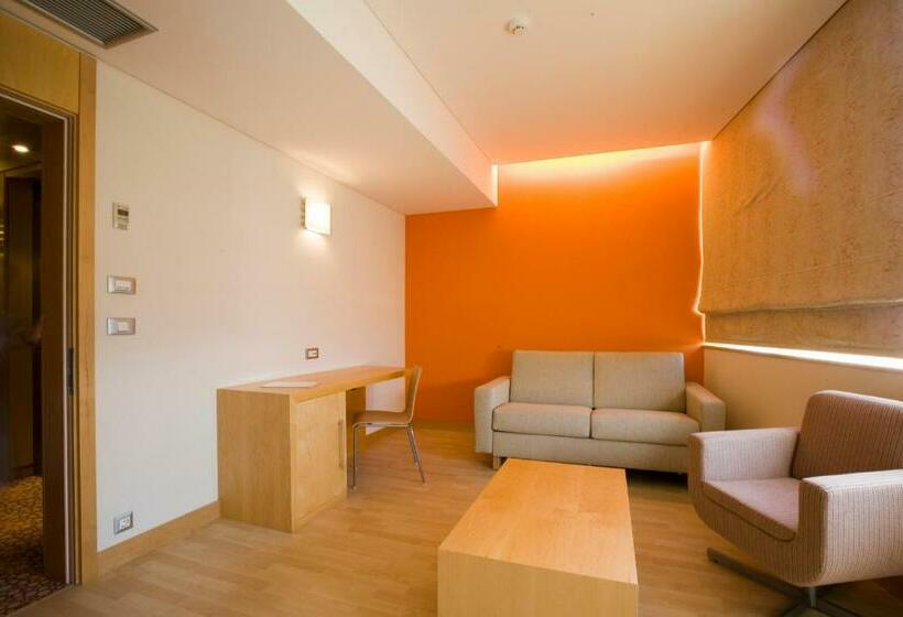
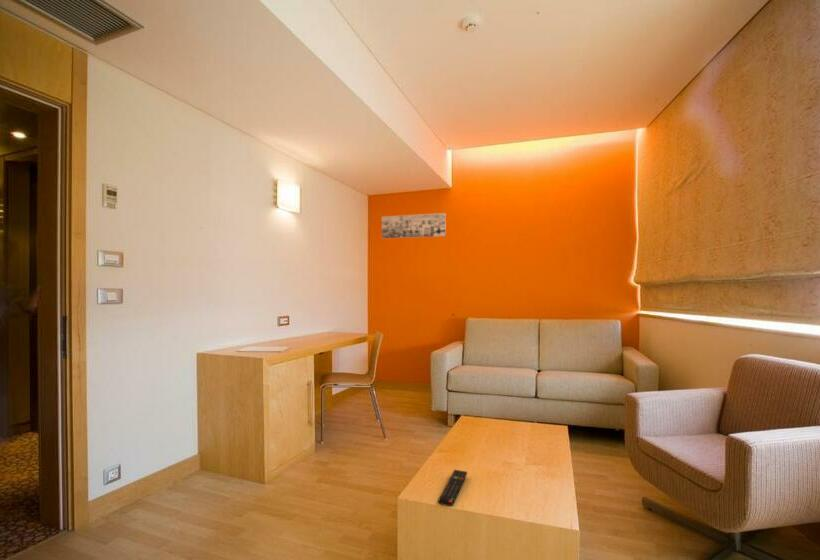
+ wall art [381,212,447,239]
+ remote control [437,469,468,507]
